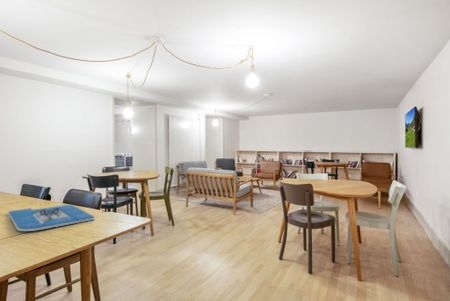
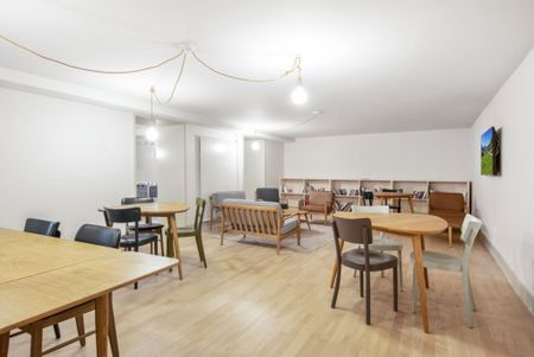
- board game [7,203,97,232]
